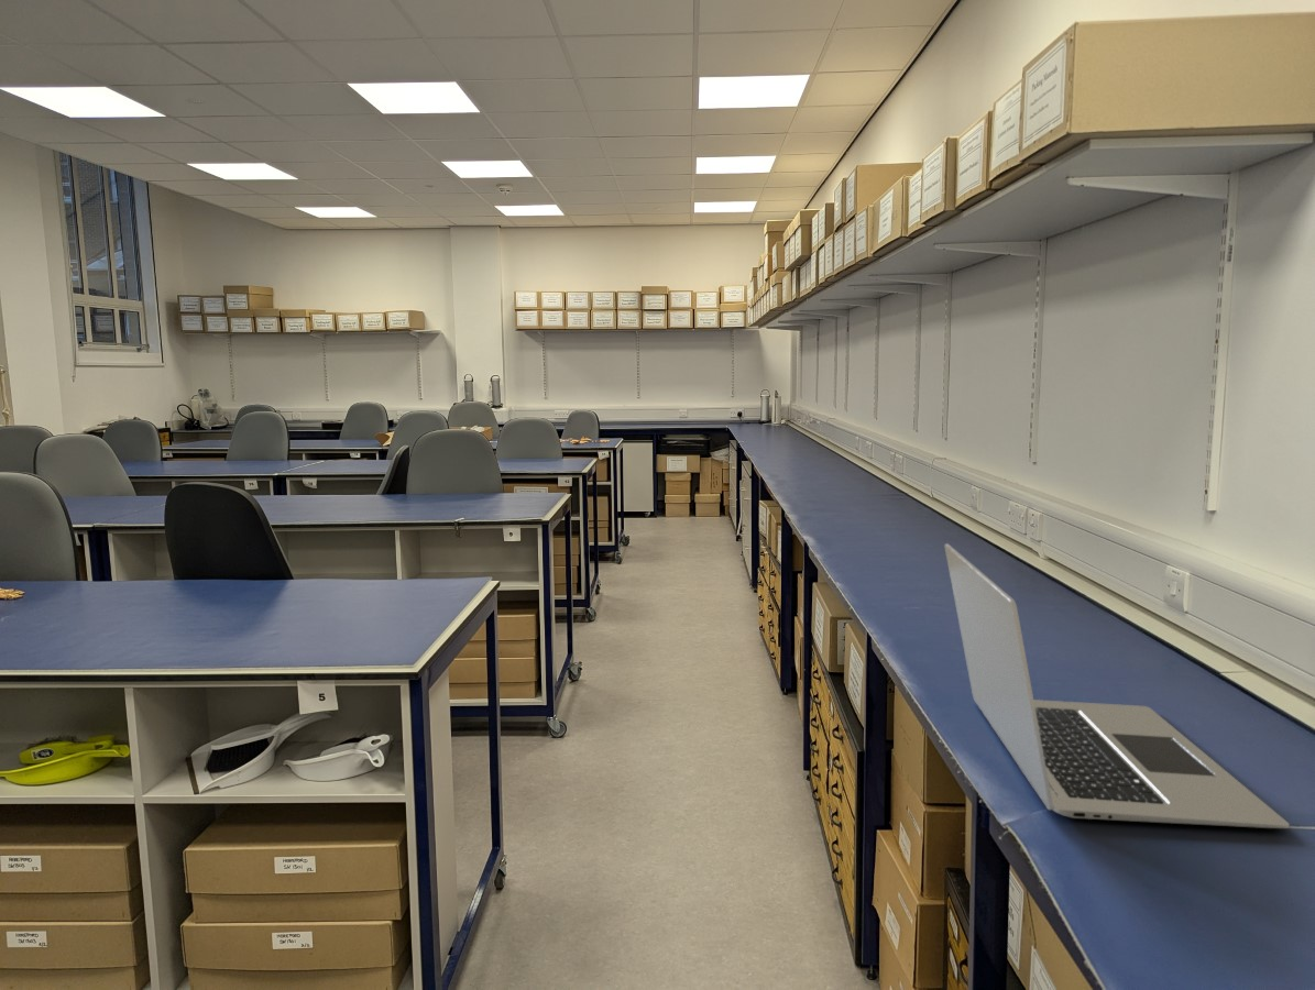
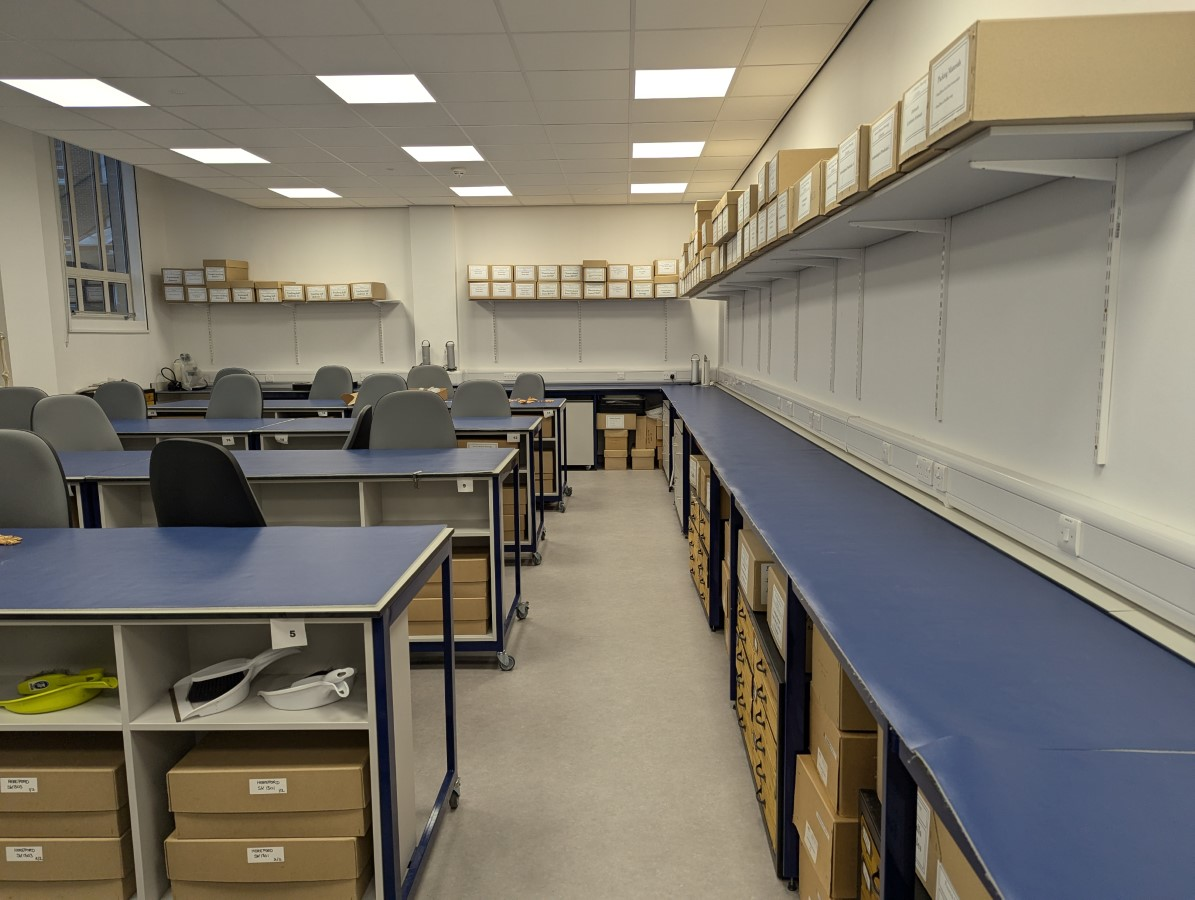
- laptop [943,542,1291,829]
